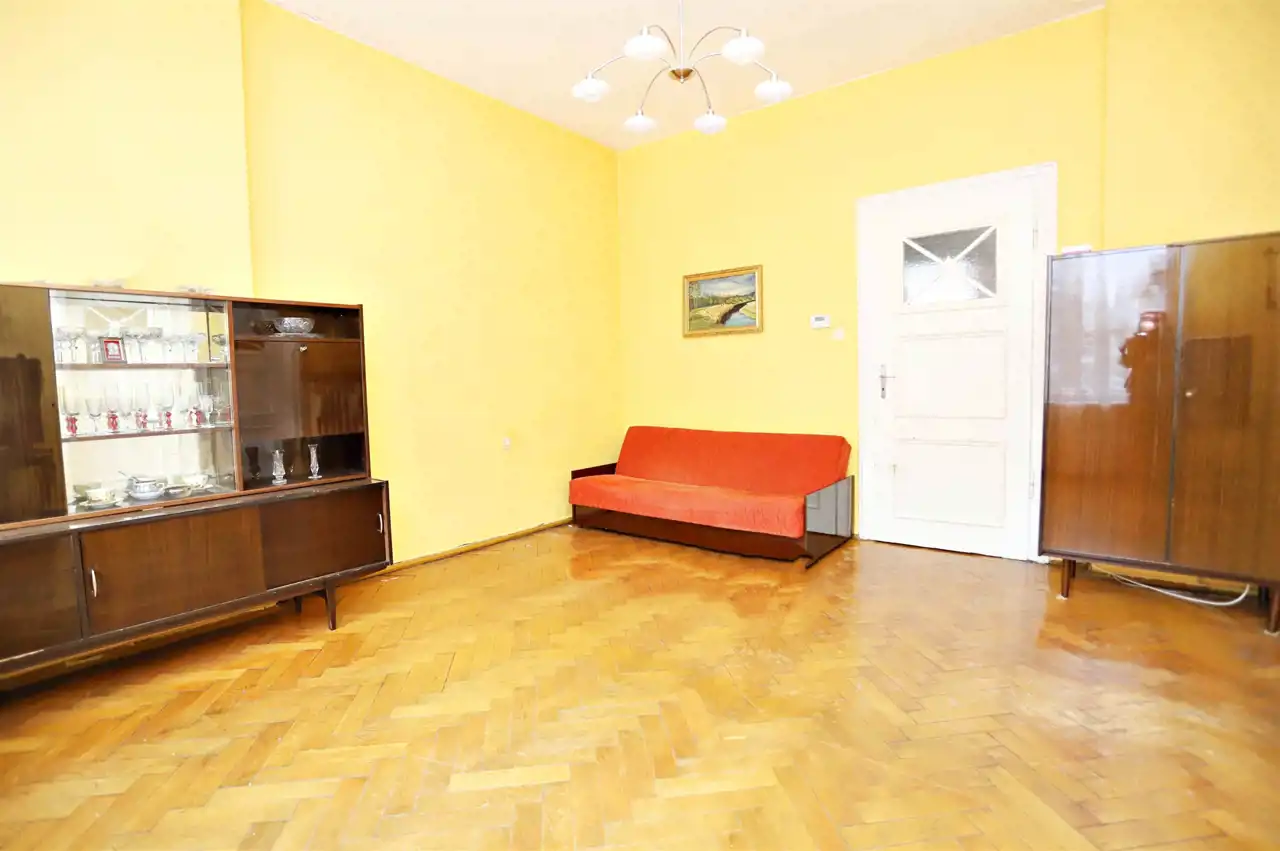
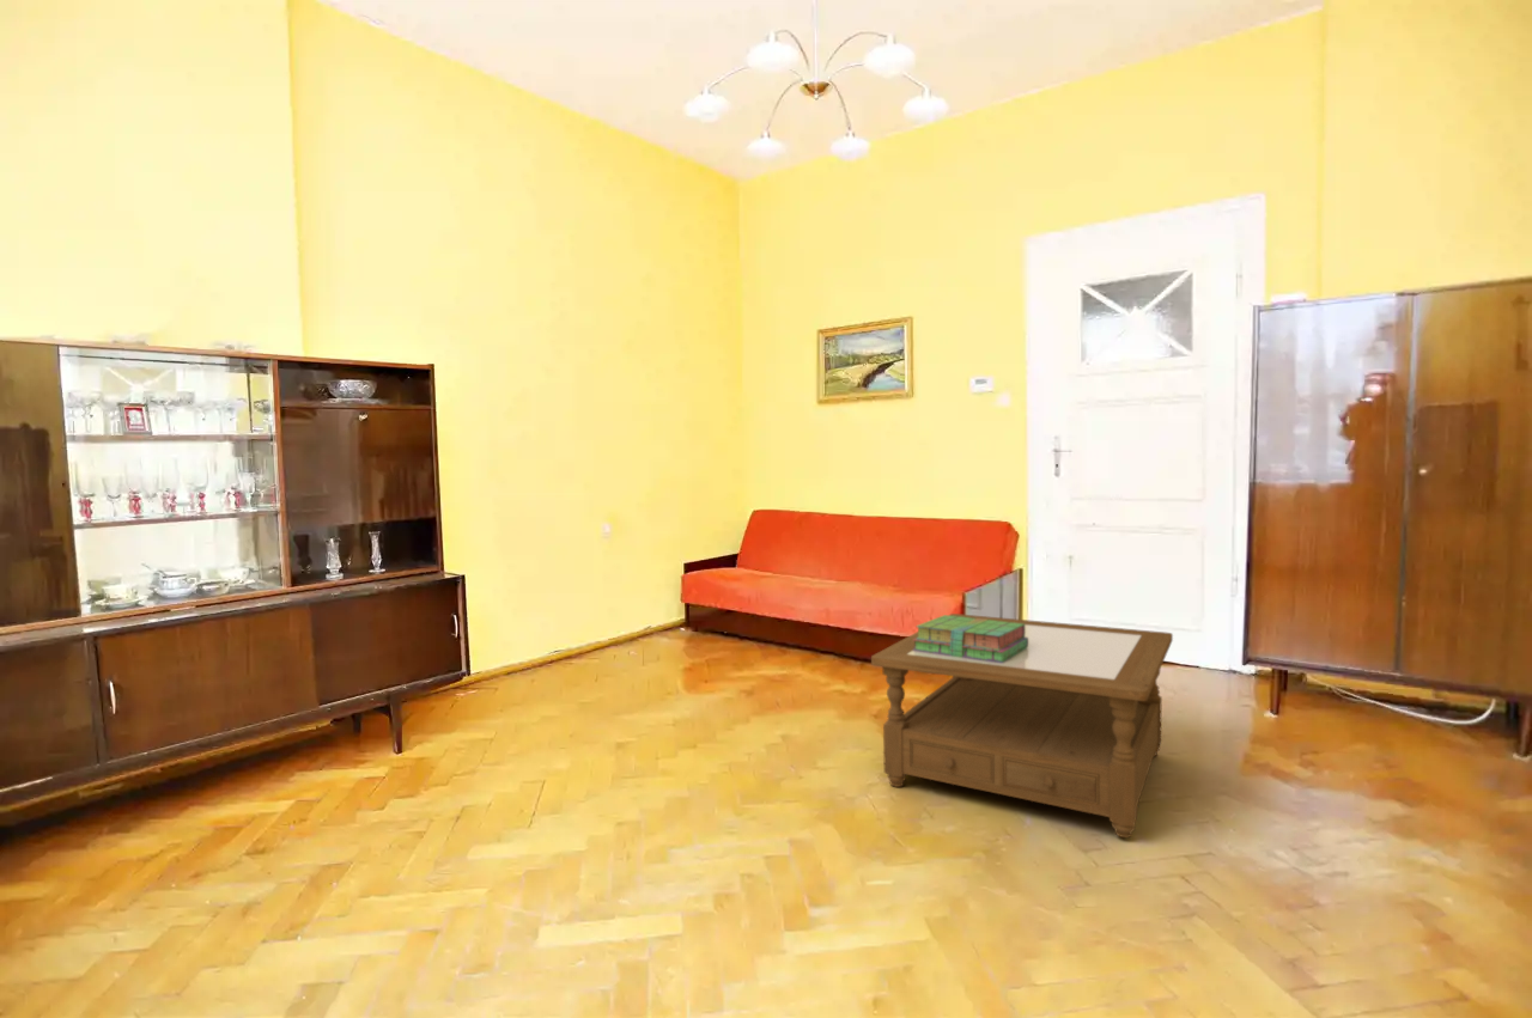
+ coffee table [870,612,1174,839]
+ stack of books [913,614,1028,663]
